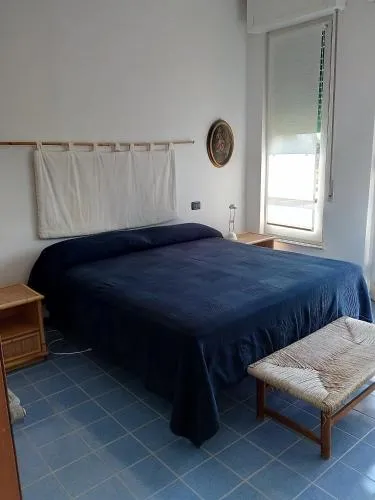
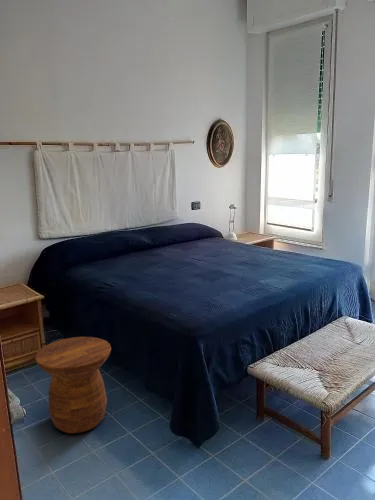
+ side table [34,336,112,434]
